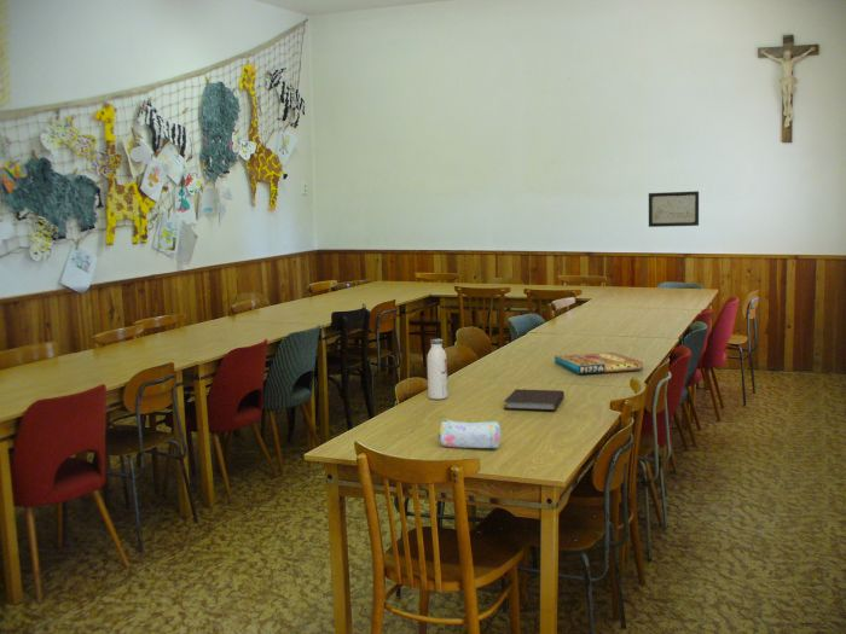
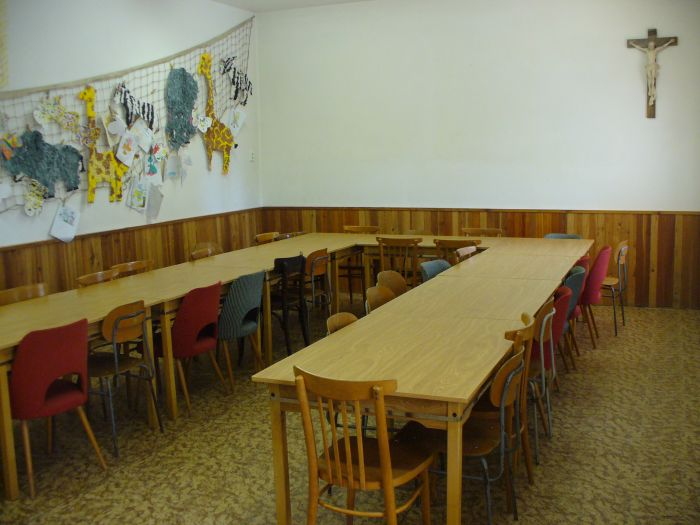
- pencil case [438,418,503,449]
- pizza box [554,351,644,376]
- notebook [503,388,566,412]
- water bottle [427,338,448,401]
- wall art [648,191,700,228]
